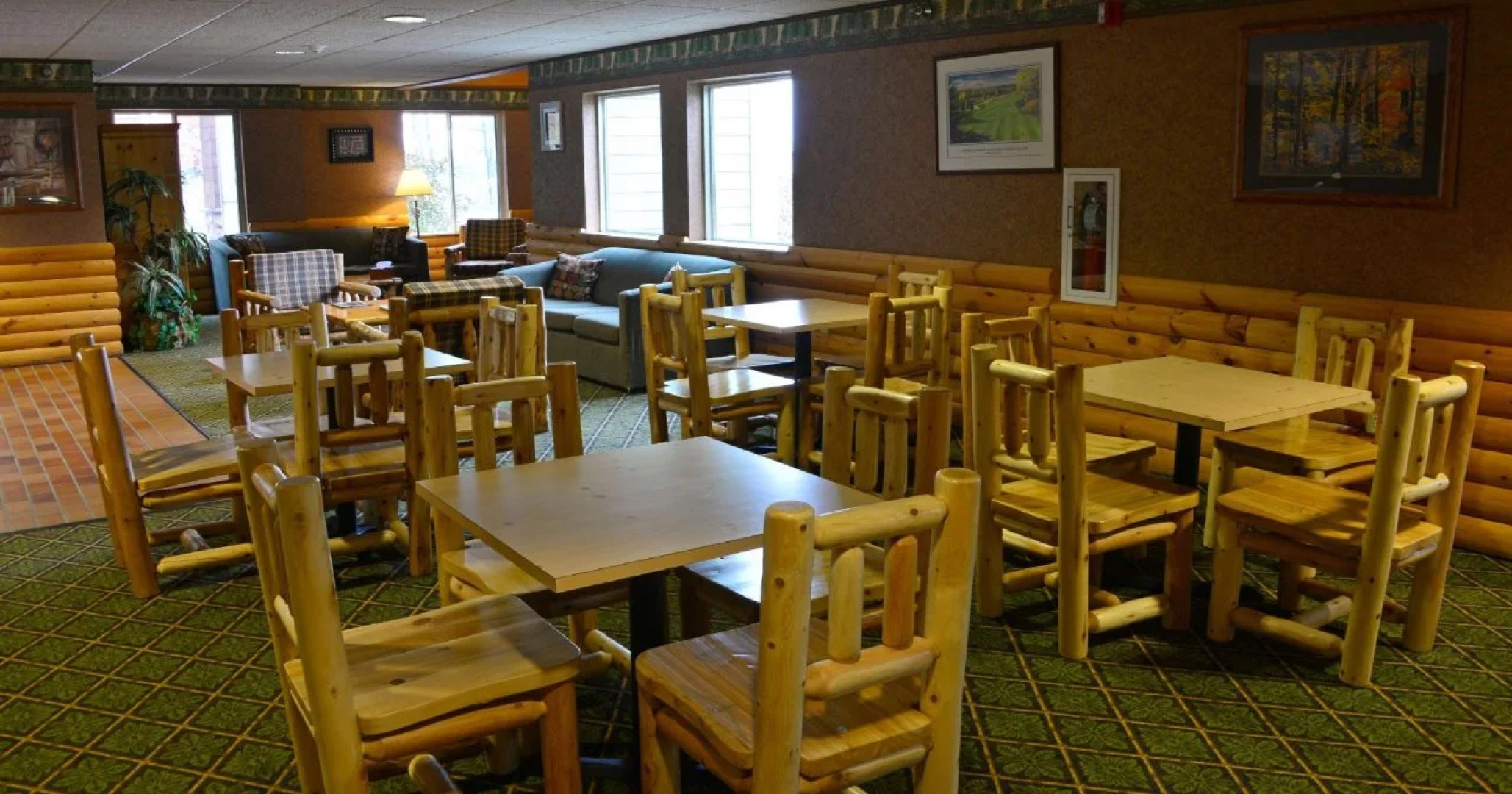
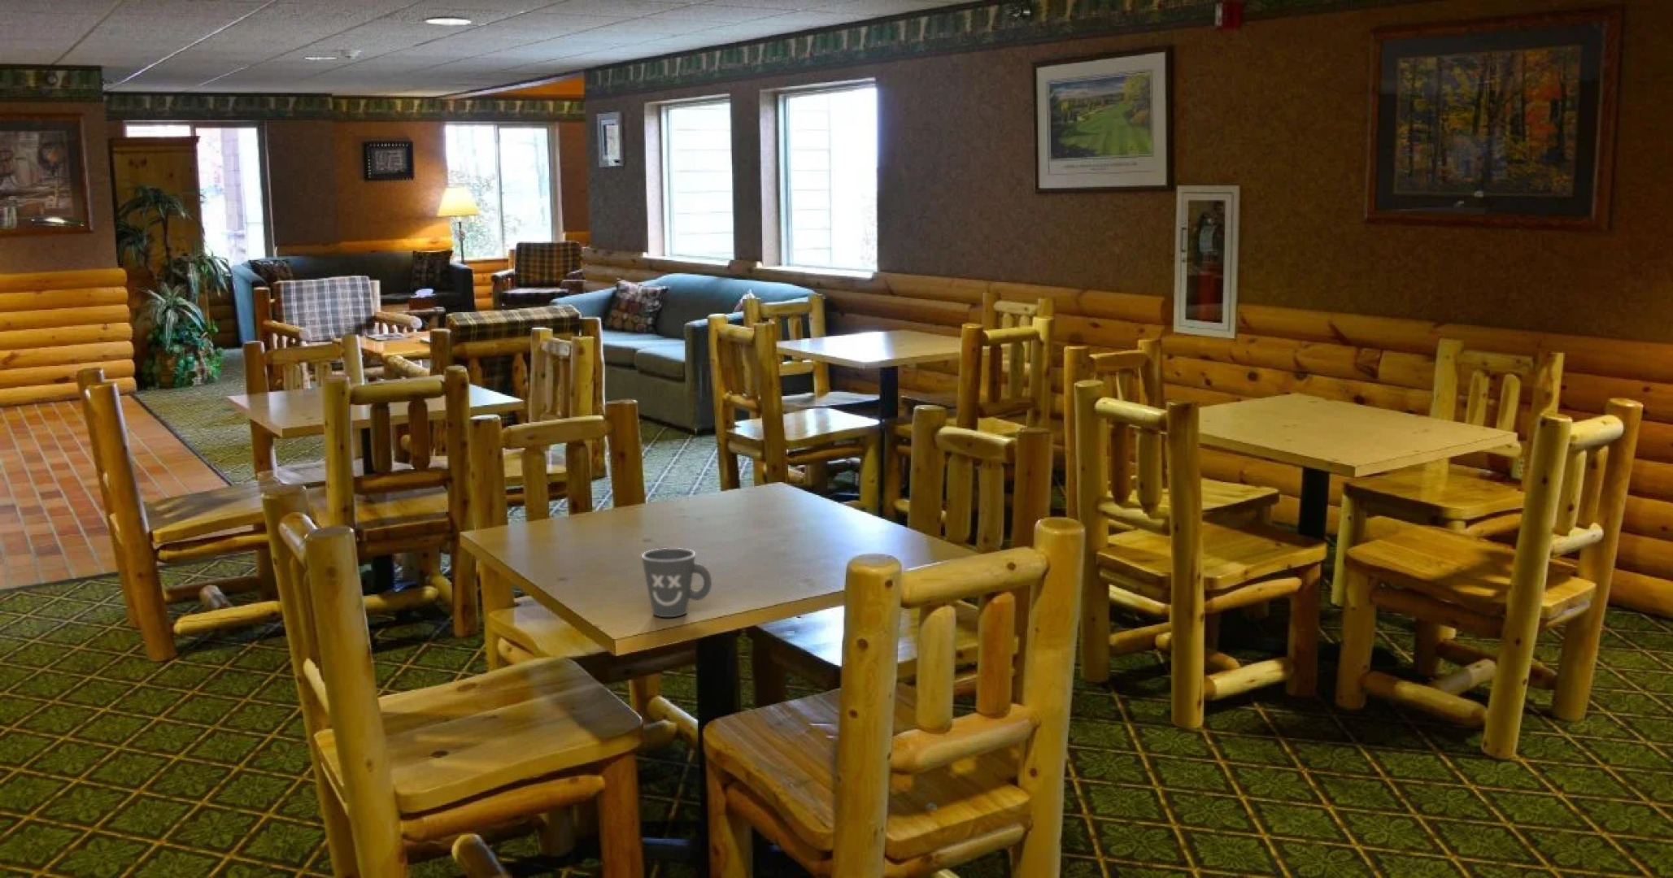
+ mug [641,547,713,618]
